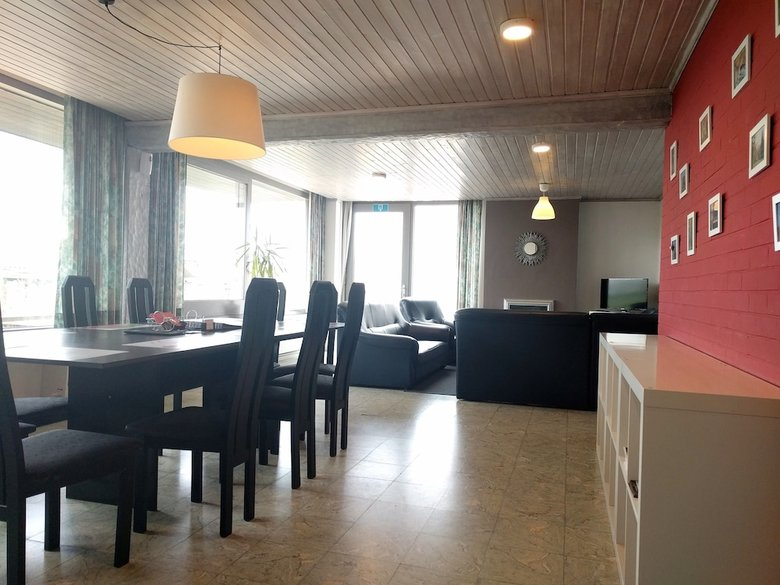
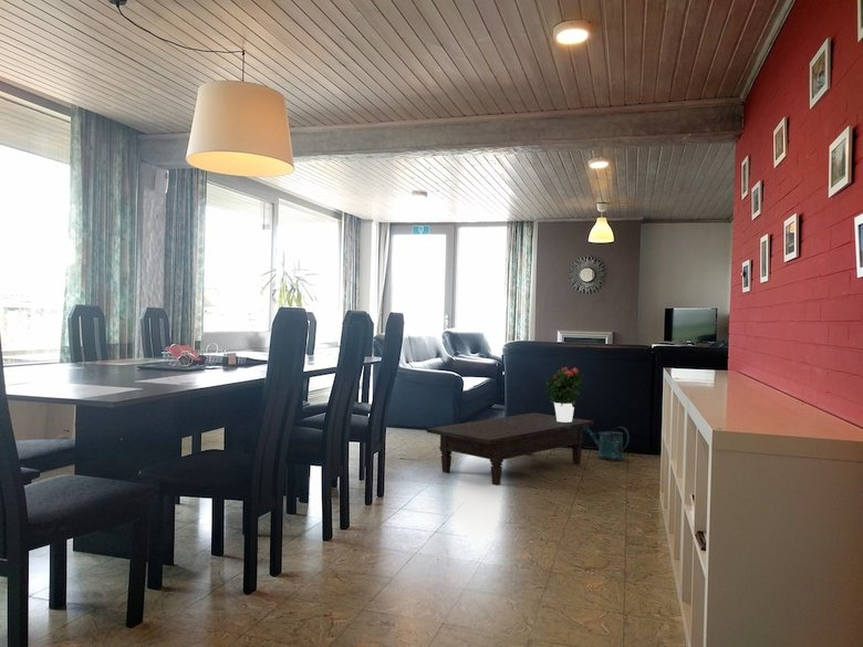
+ potted flower [542,366,589,422]
+ coffee table [426,411,595,487]
+ watering can [583,426,631,461]
